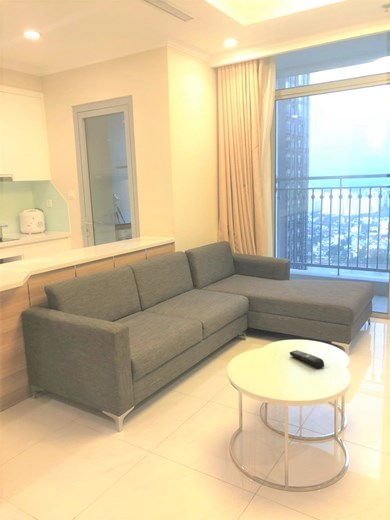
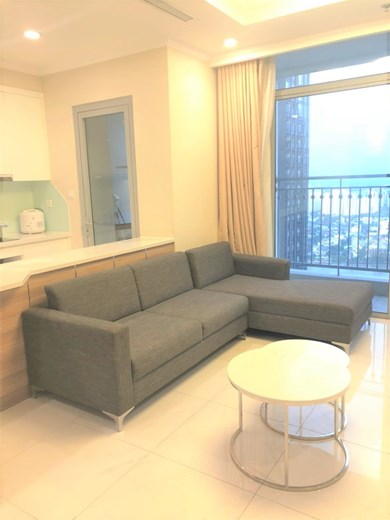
- remote control [289,349,325,370]
